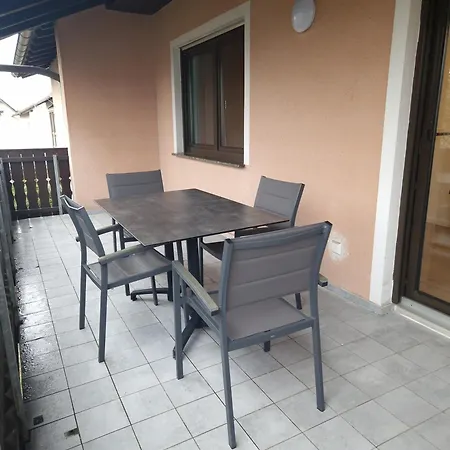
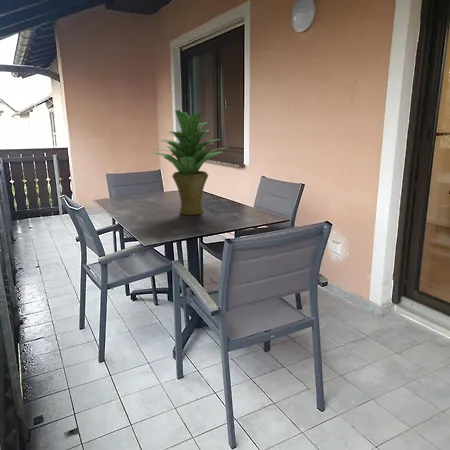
+ potted plant [154,109,229,216]
